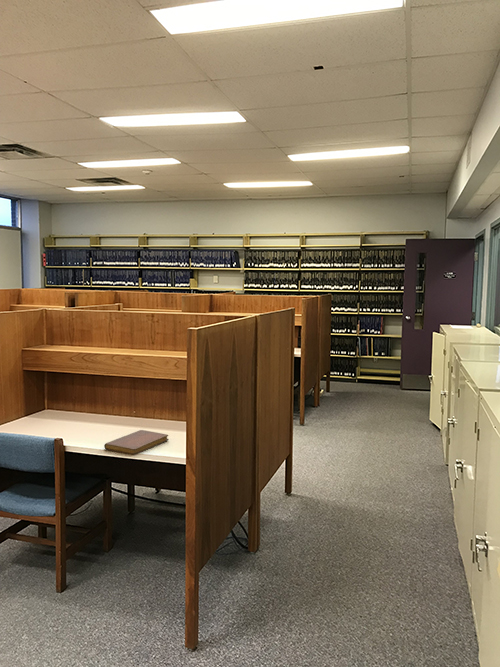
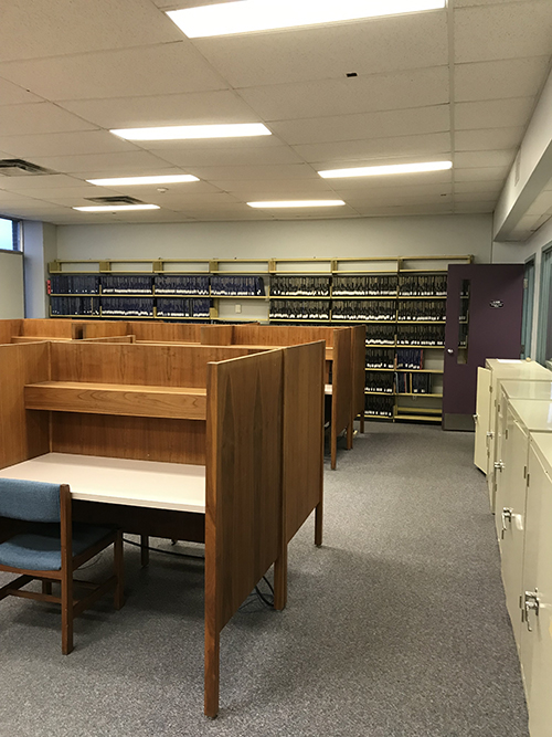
- notebook [103,429,170,456]
